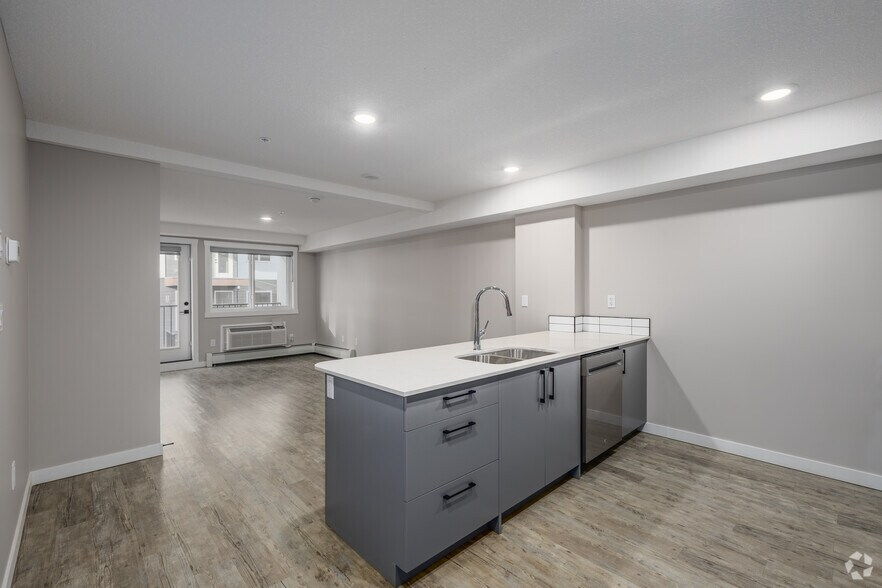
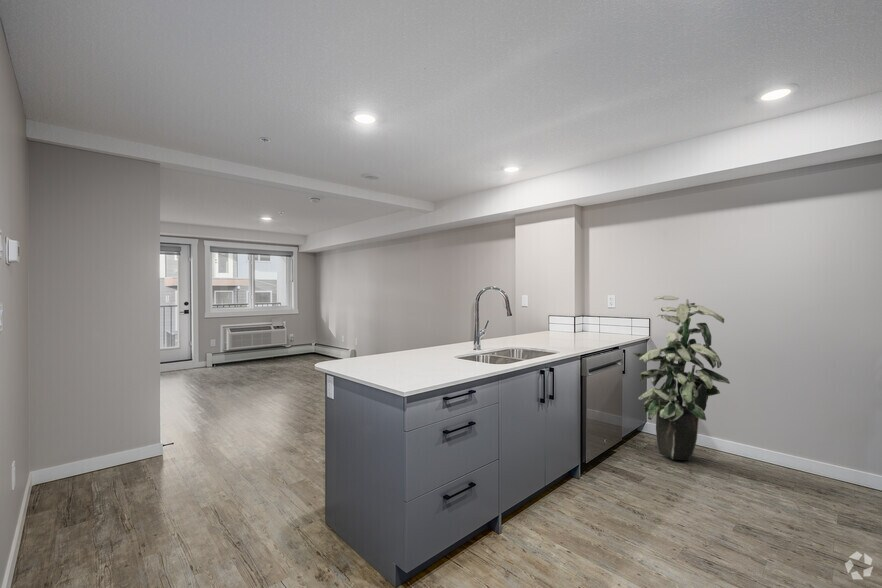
+ indoor plant [632,295,731,461]
